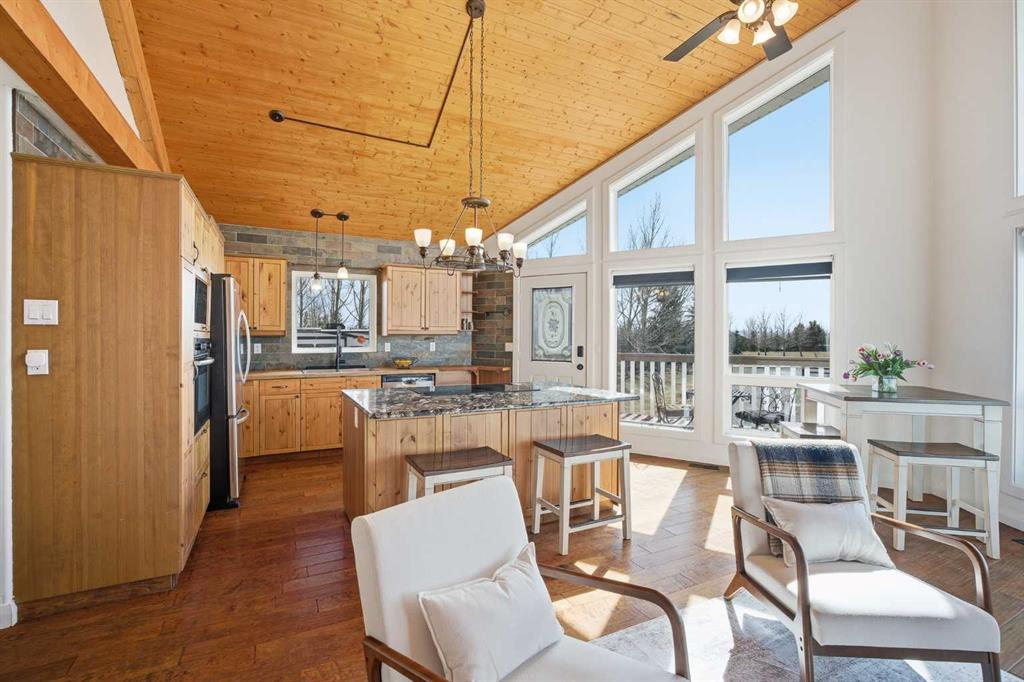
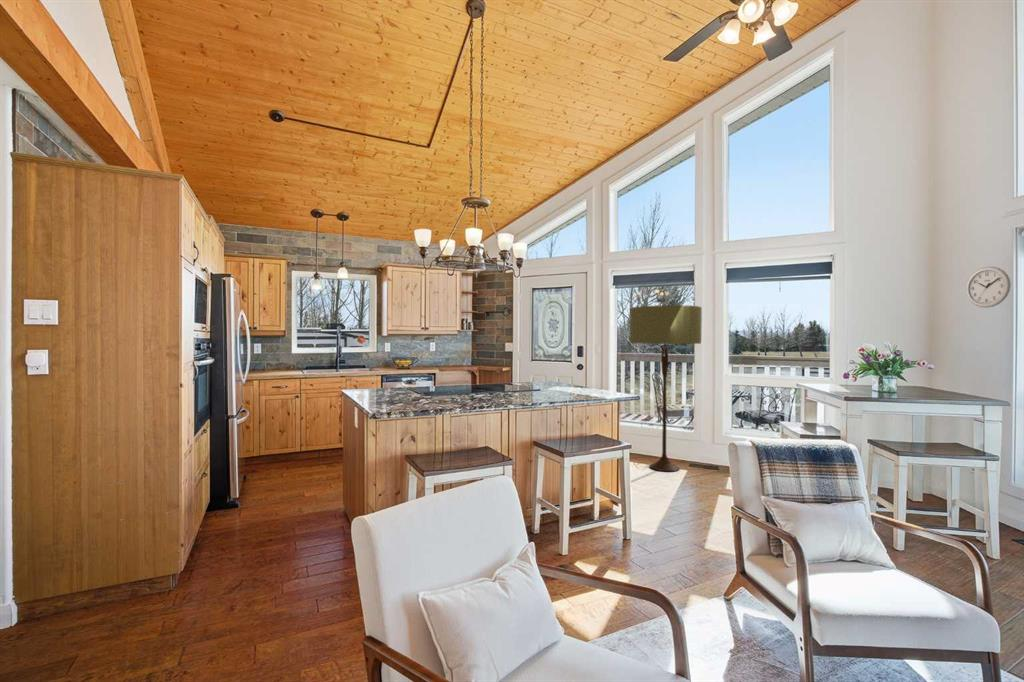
+ wall clock [965,266,1012,309]
+ floor lamp [629,304,703,472]
